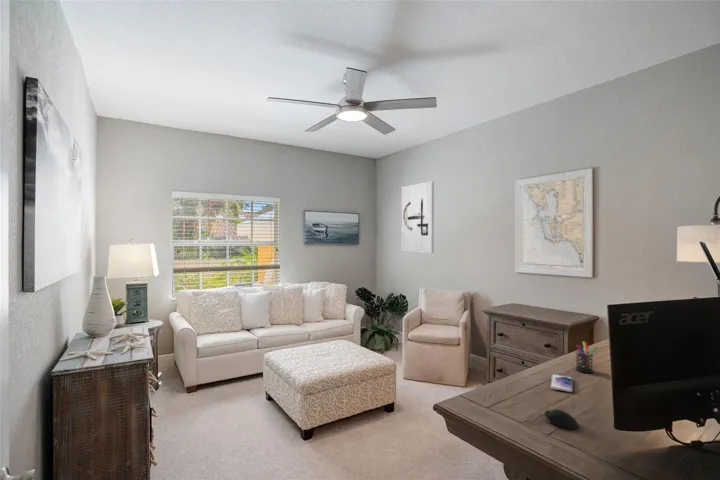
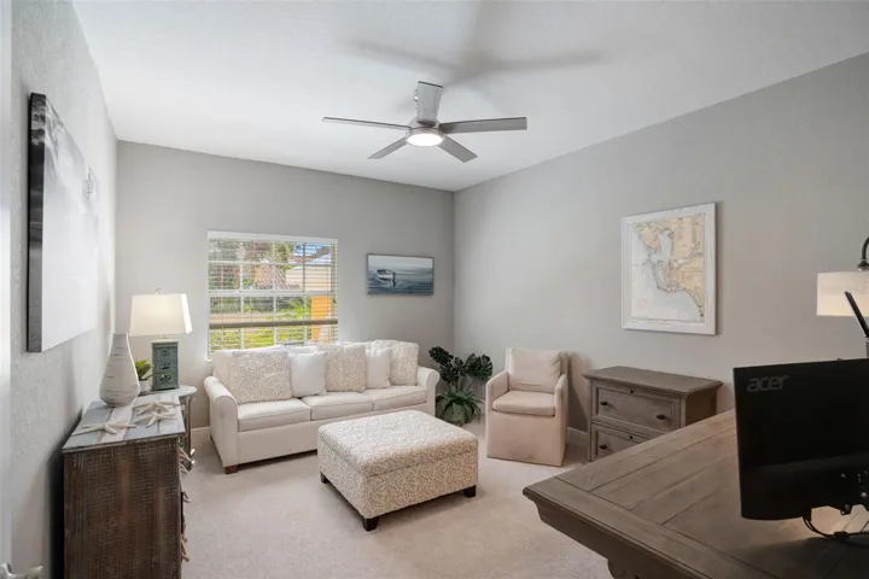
- computer mouse [525,409,580,430]
- wall art [401,180,435,254]
- smartphone [549,373,573,393]
- pen holder [575,340,599,374]
